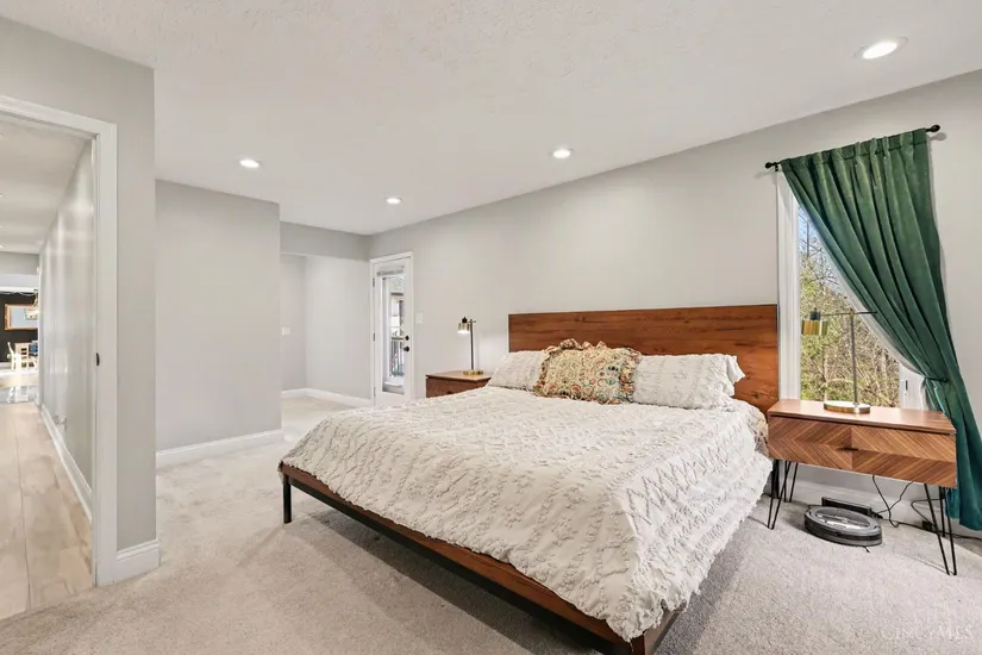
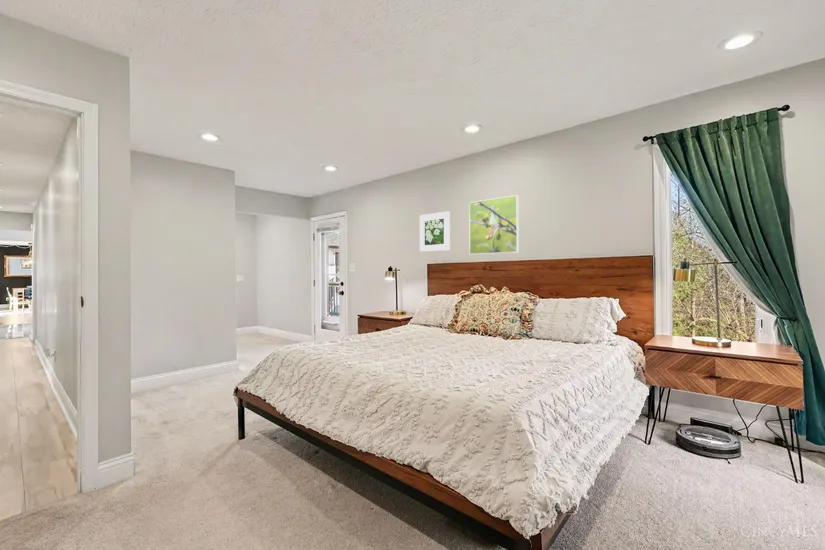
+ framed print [468,194,520,255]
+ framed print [419,210,451,253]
